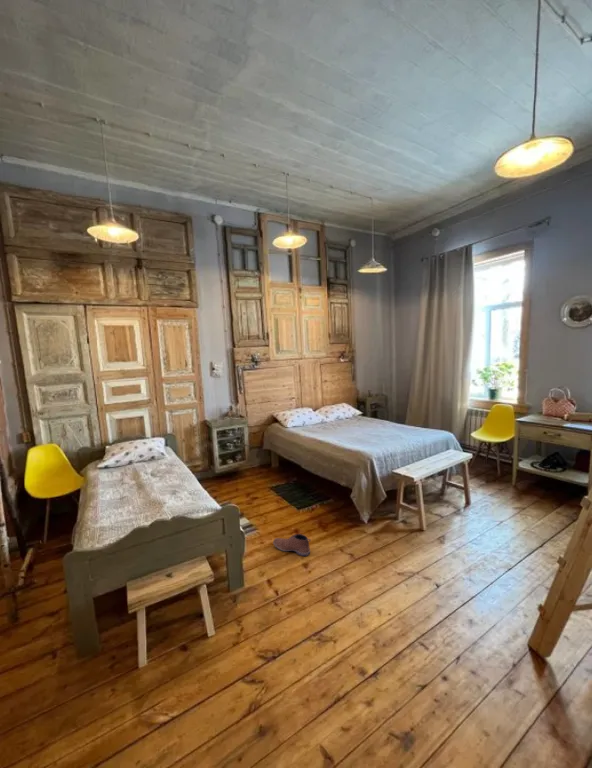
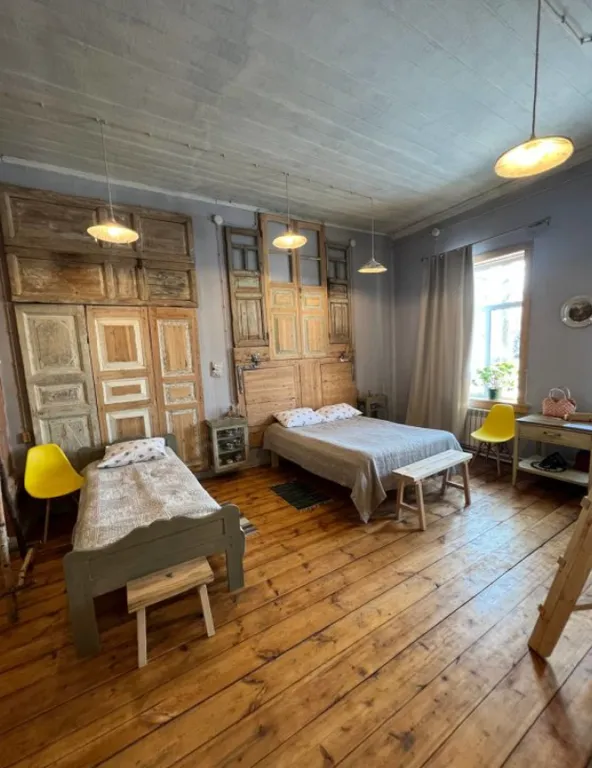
- shoe [272,533,312,557]
